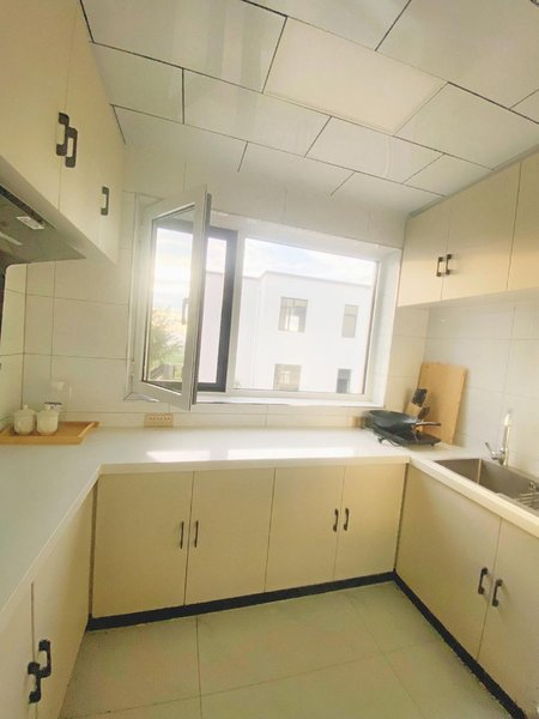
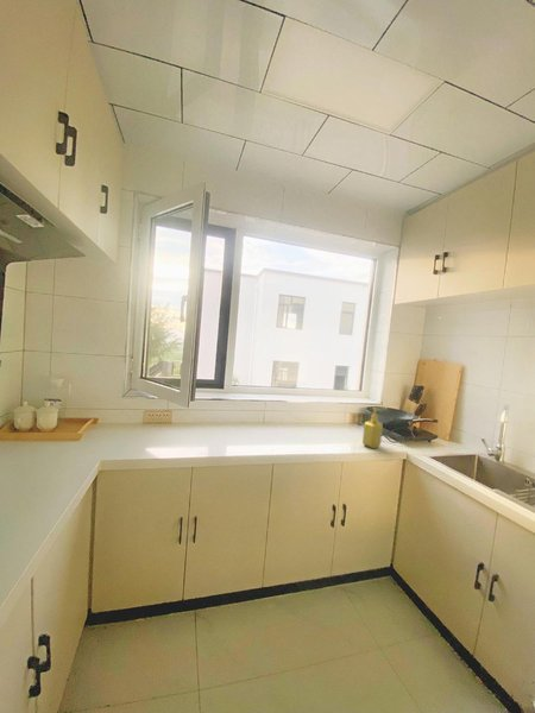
+ soap dispenser [361,406,384,449]
